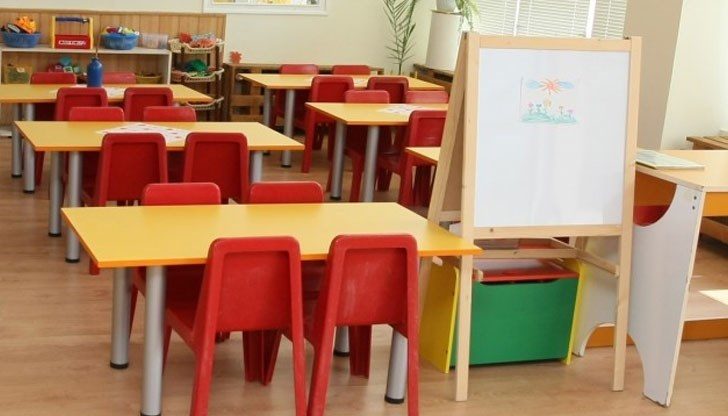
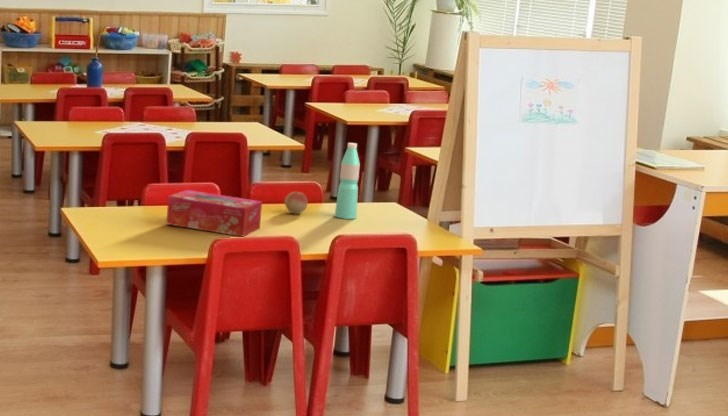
+ tissue box [166,189,263,238]
+ water bottle [334,142,361,220]
+ fruit [284,191,309,215]
